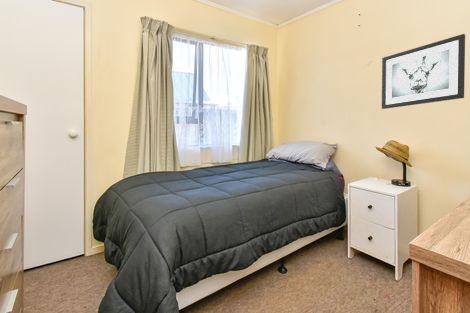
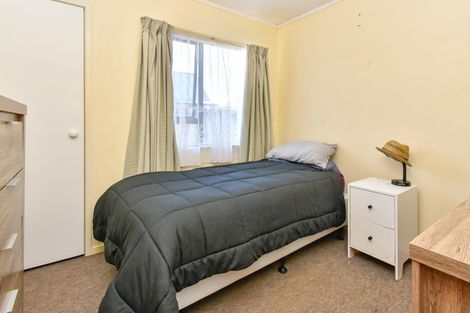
- wall art [381,33,466,110]
